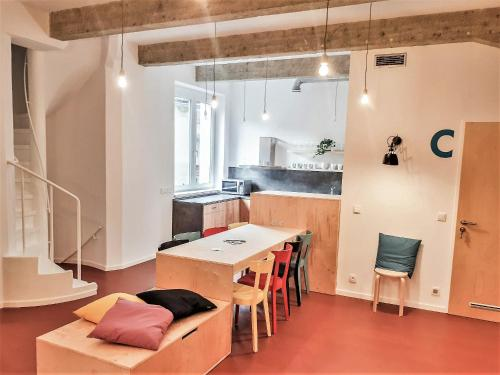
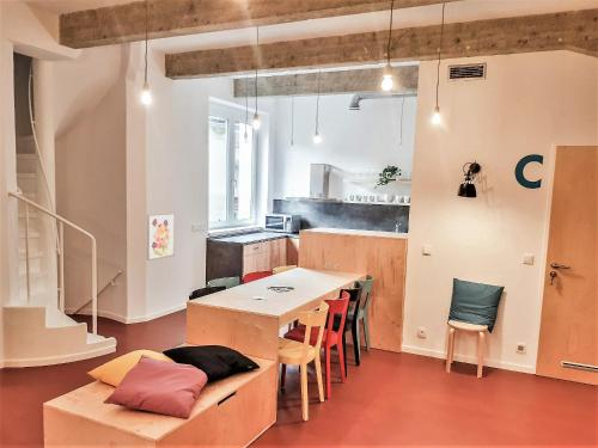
+ wall art [146,211,176,262]
